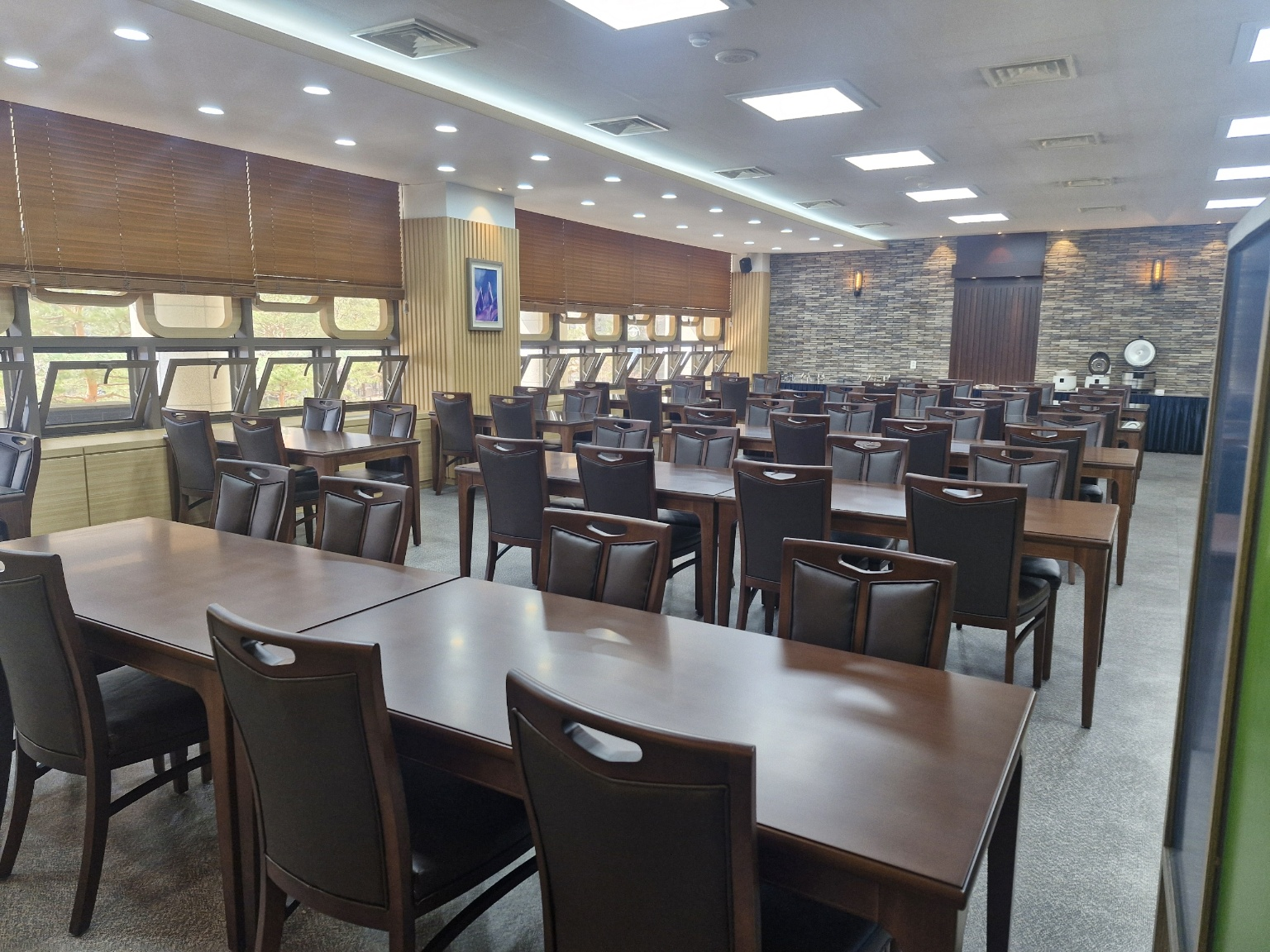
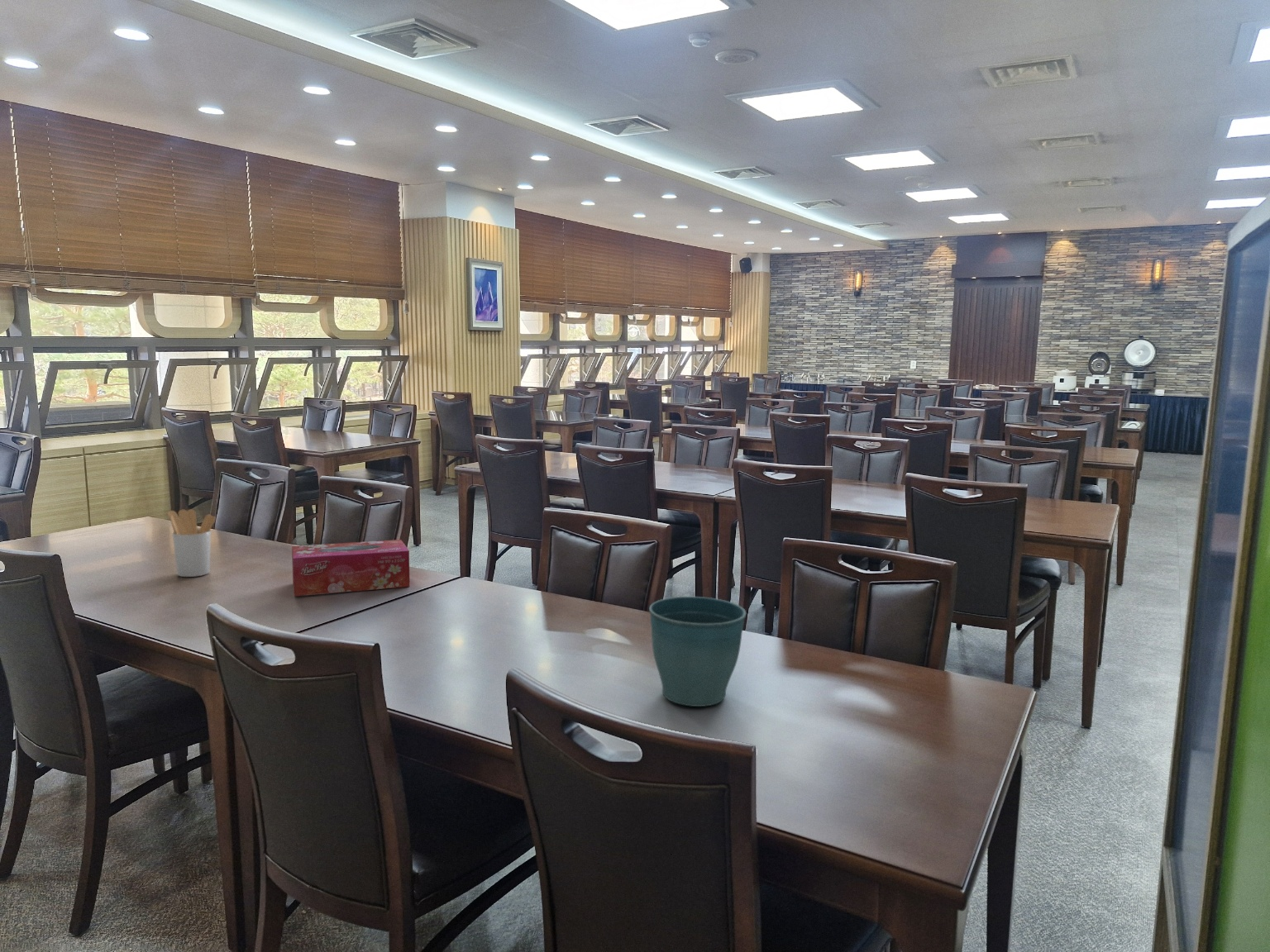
+ tissue box [291,539,410,597]
+ utensil holder [166,508,217,578]
+ flower pot [648,596,747,707]
